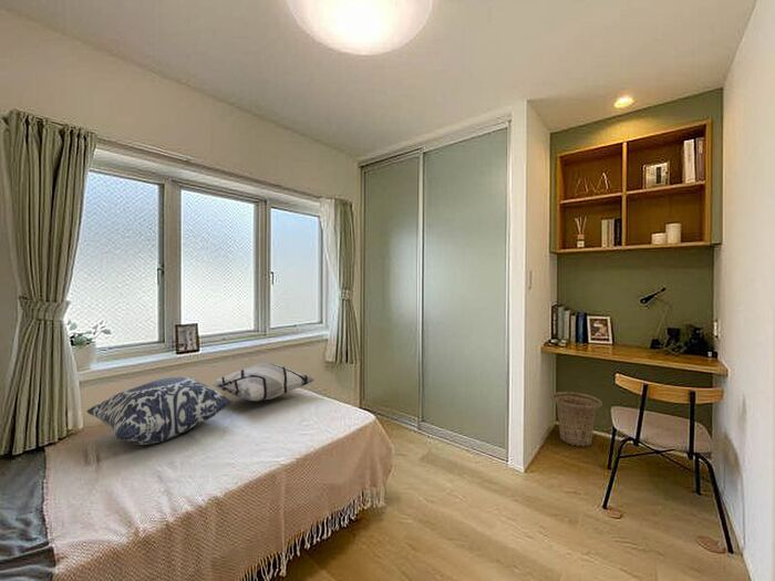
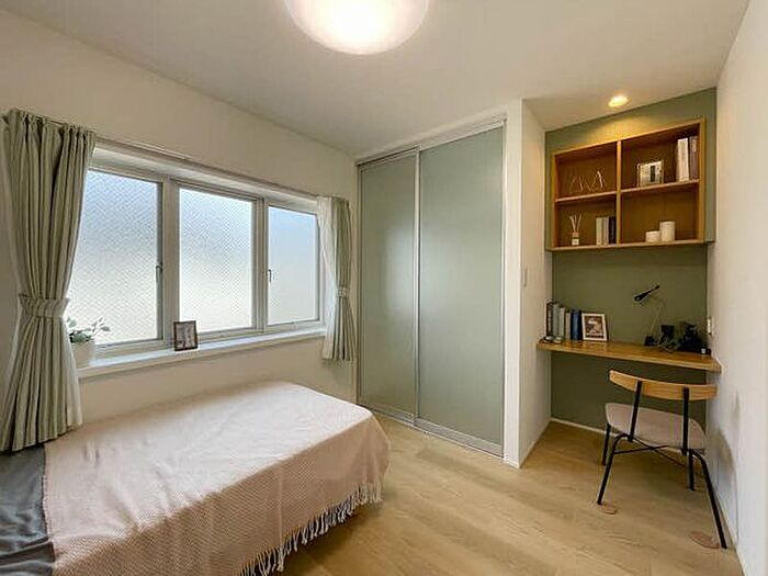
- cushion [86,376,232,446]
- basket [550,391,603,447]
- decorative pillow [210,362,316,402]
